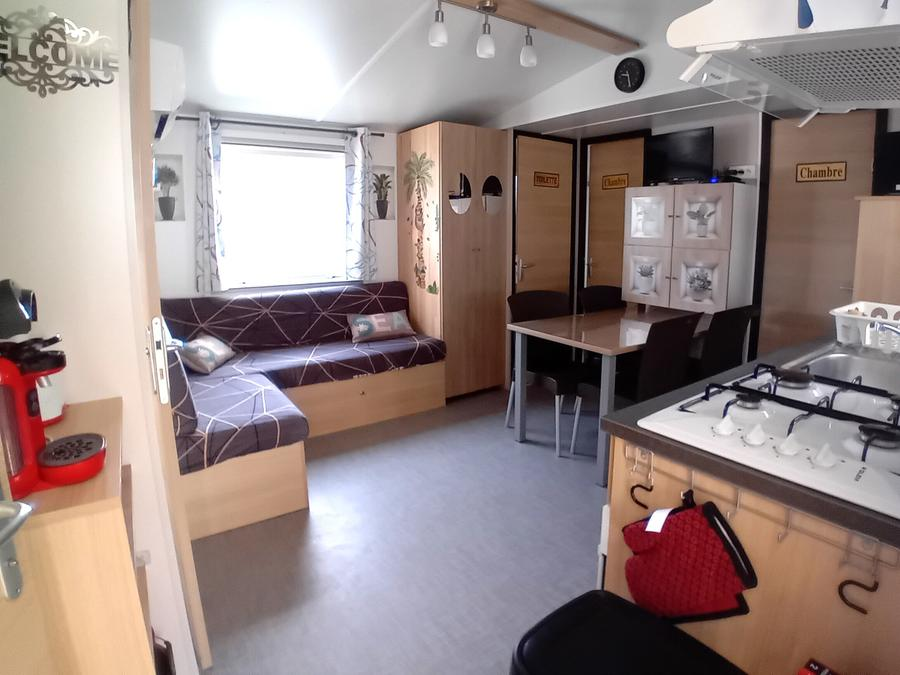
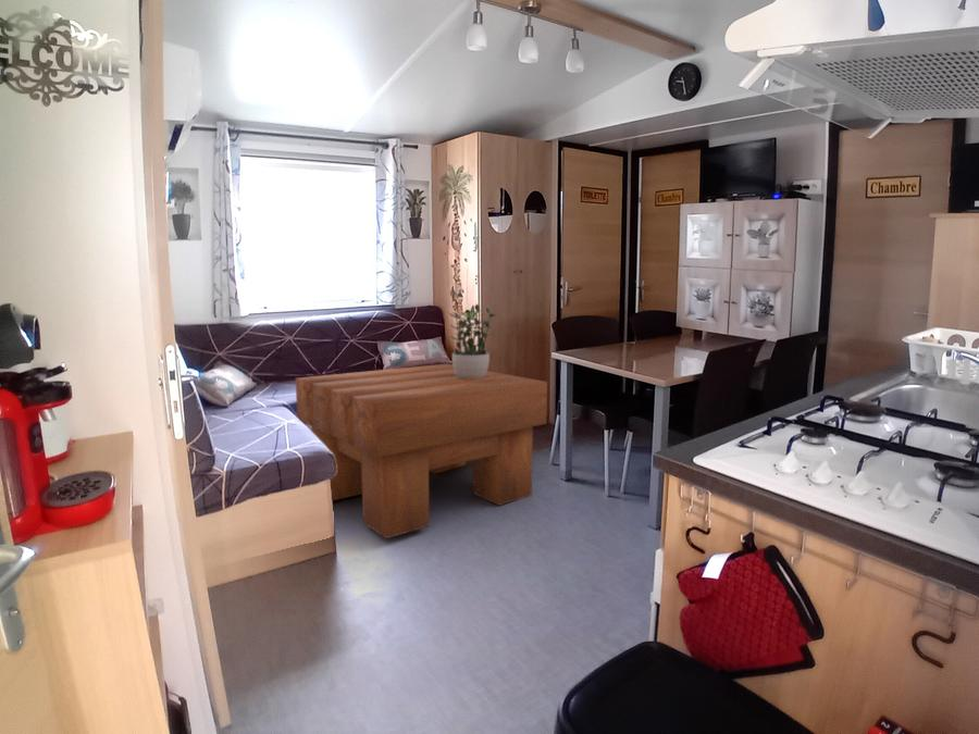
+ potted plant [446,303,498,378]
+ coffee table [295,363,548,539]
